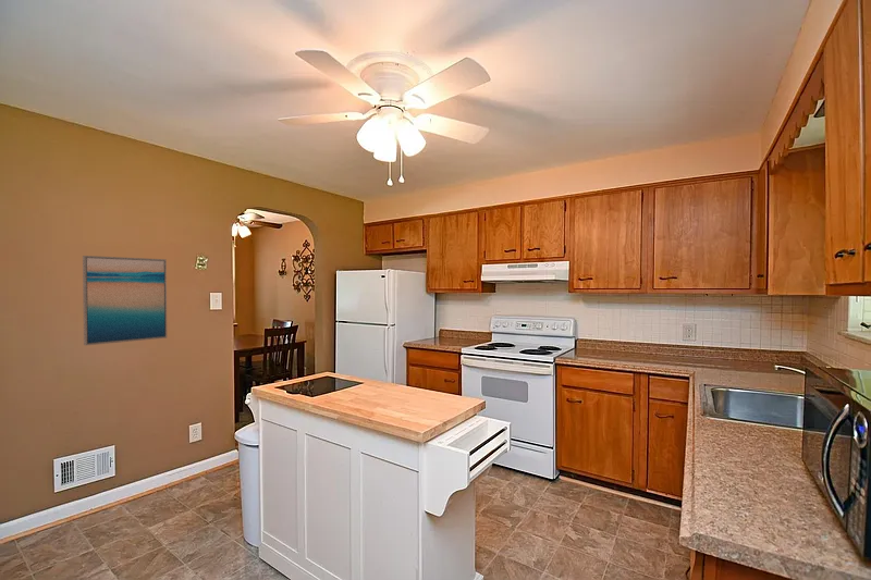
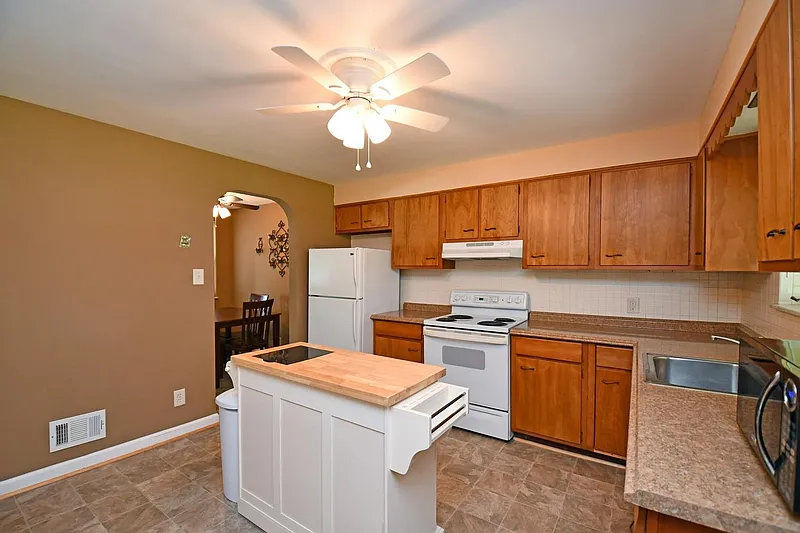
- wall art [82,255,168,346]
